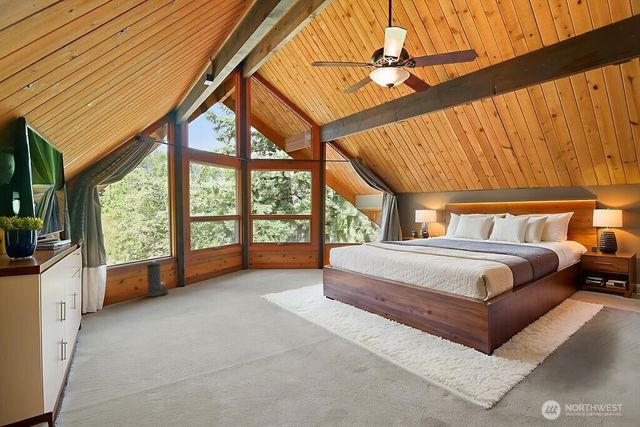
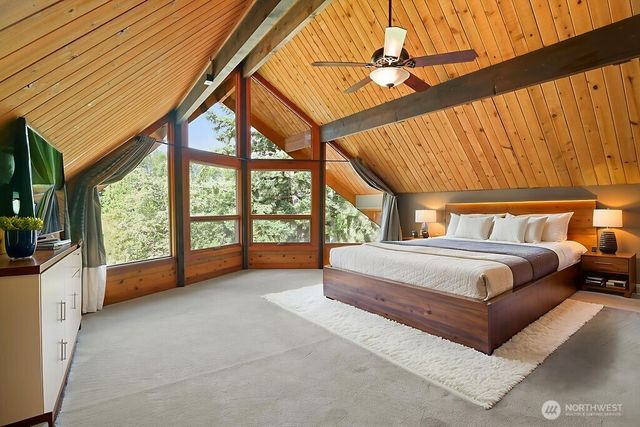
- canister [146,260,169,298]
